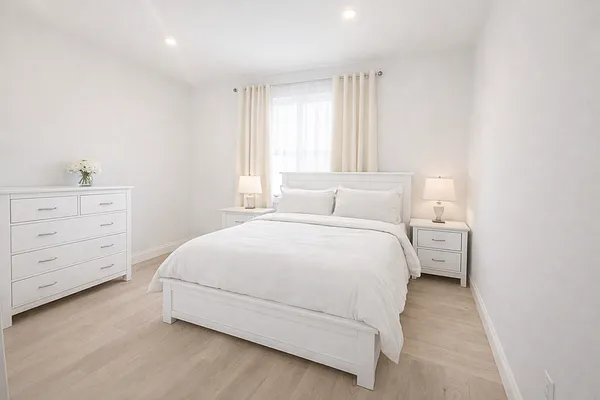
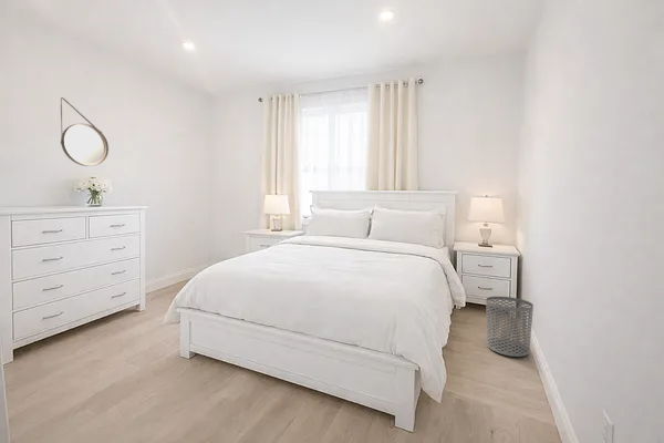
+ waste bin [485,296,535,358]
+ home mirror [60,96,110,167]
